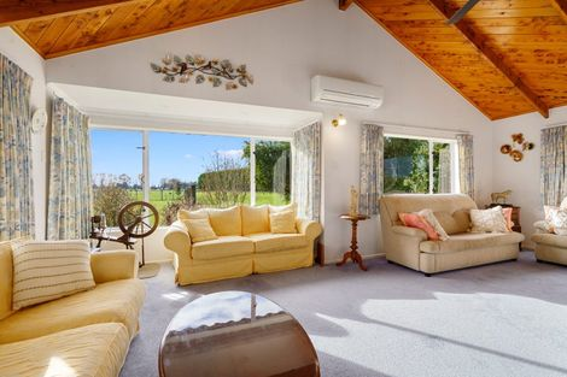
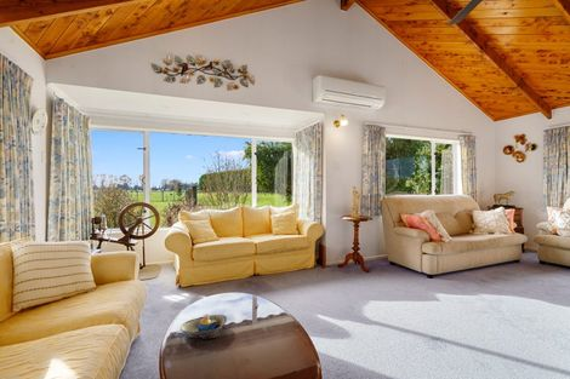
+ decorative bowl [179,312,228,340]
